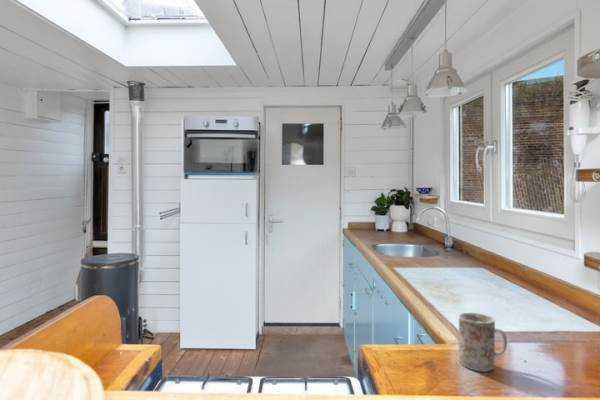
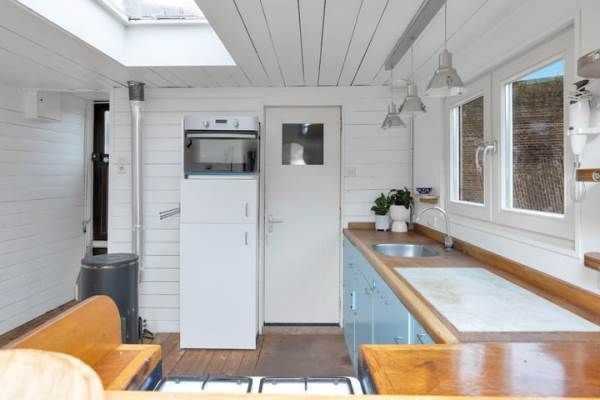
- mug [458,312,508,373]
